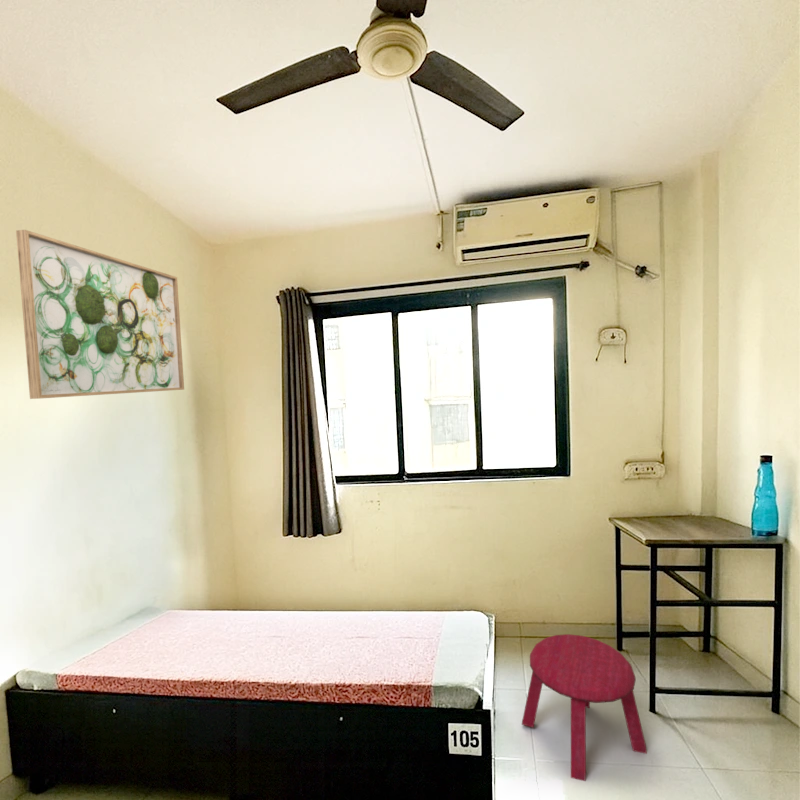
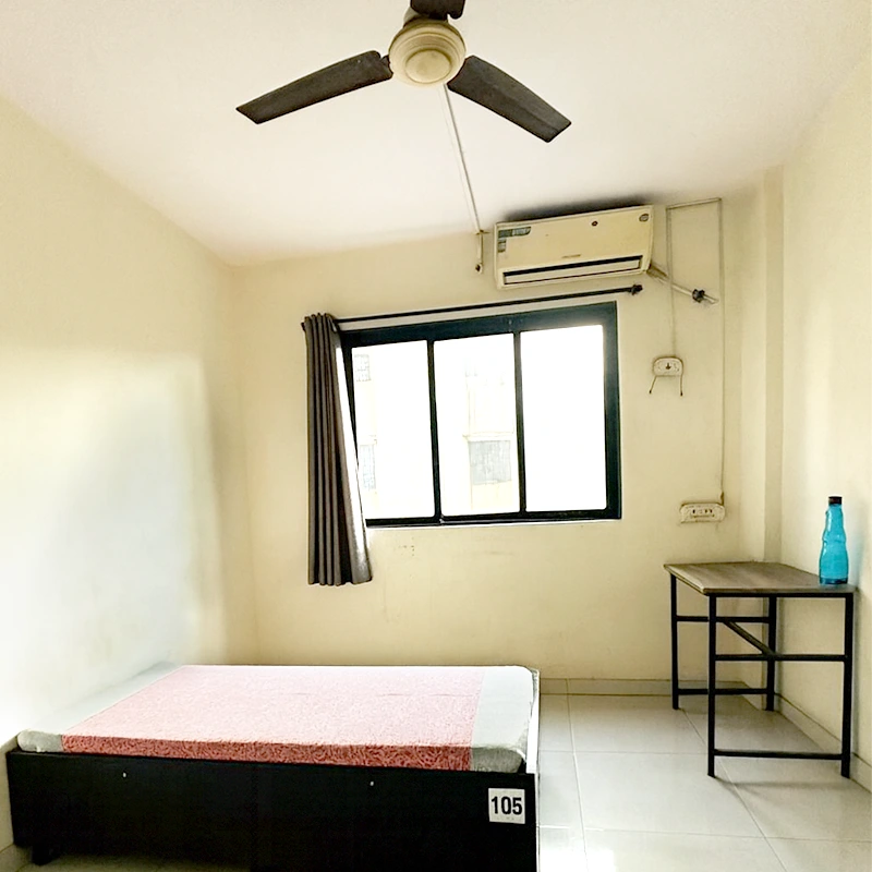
- wall art [15,229,185,400]
- stool [521,633,648,782]
